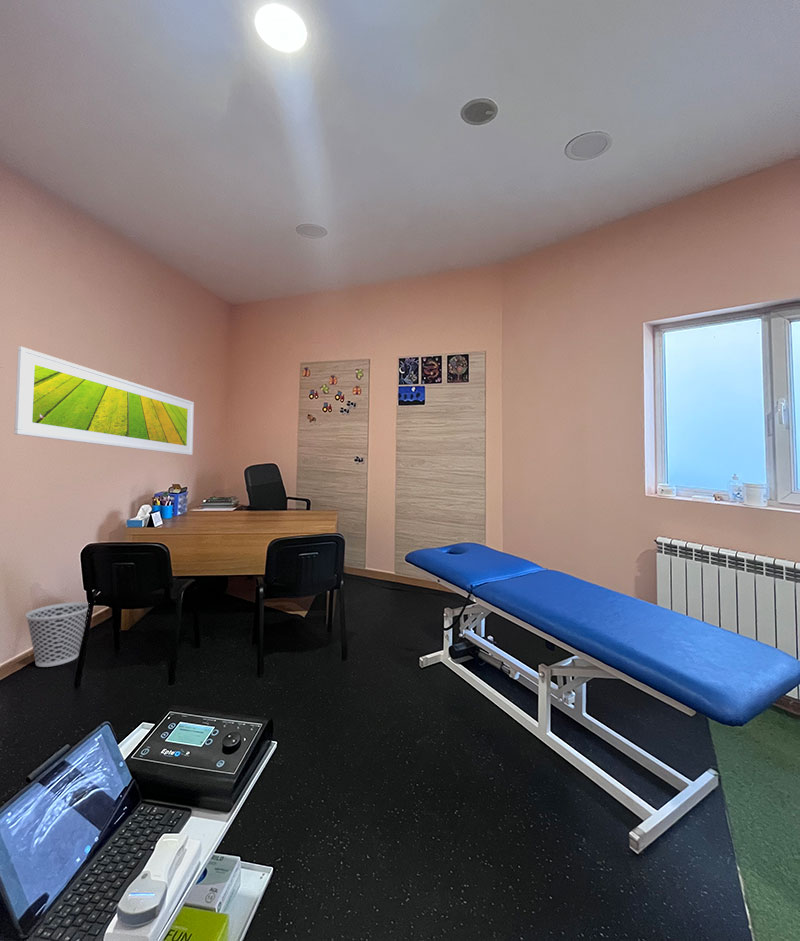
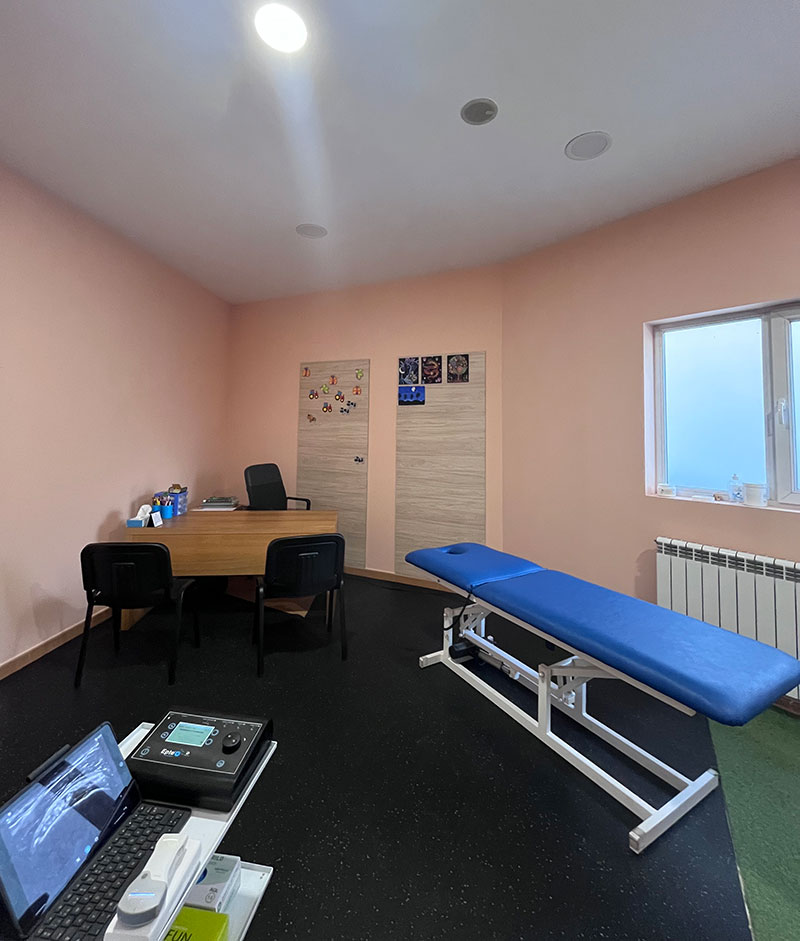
- wastebasket [24,601,89,668]
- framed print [13,346,195,456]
